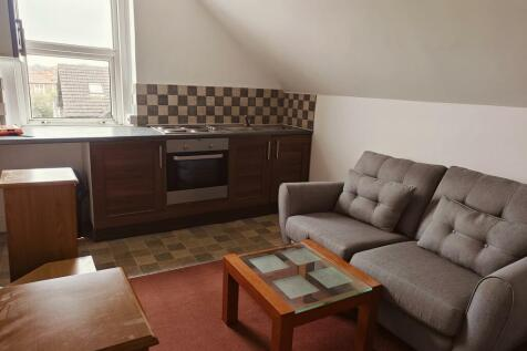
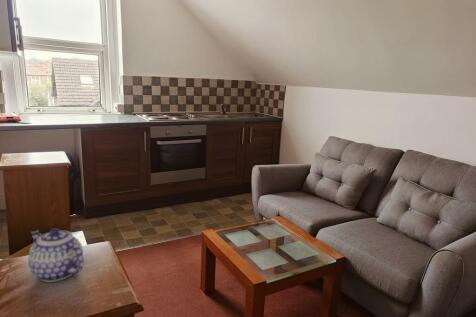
+ teapot [27,227,85,283]
